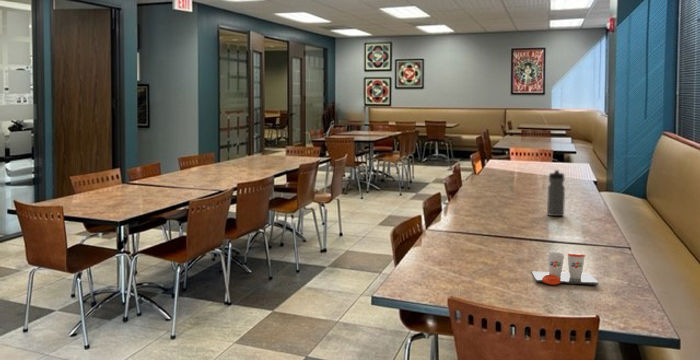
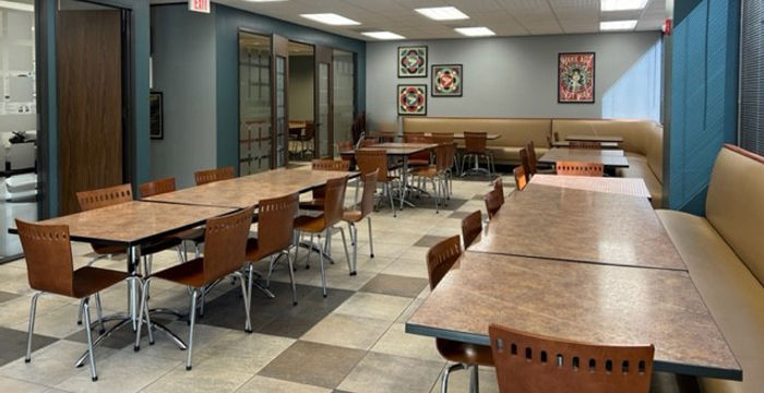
- cup [531,250,599,286]
- water bottle [546,169,566,217]
